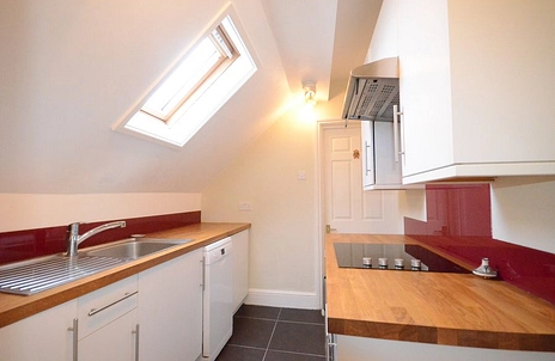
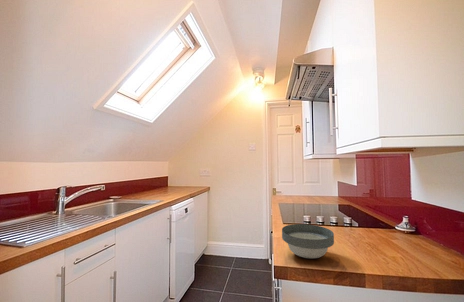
+ bowl [281,223,335,259]
